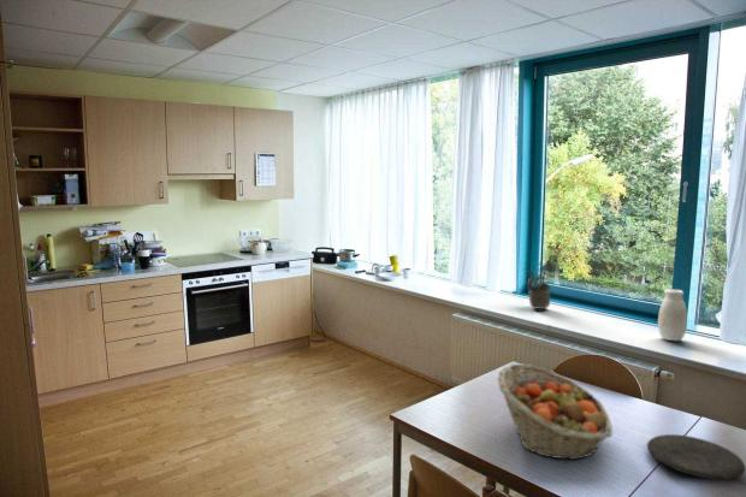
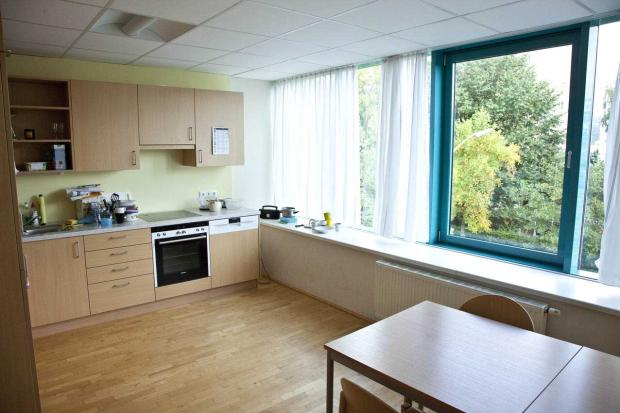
- potted plant [522,261,552,312]
- plate [646,433,746,480]
- fruit basket [497,363,614,461]
- vase [657,288,688,342]
